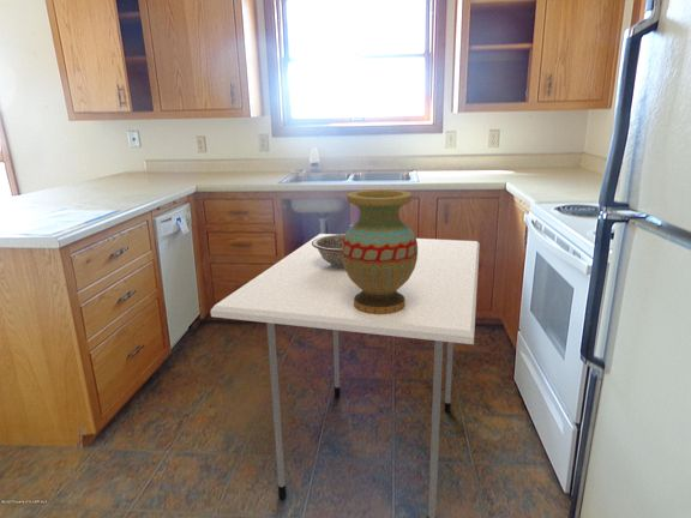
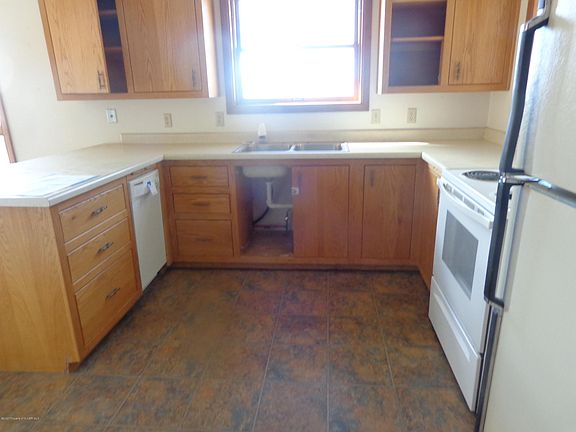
- dining table [210,233,481,518]
- decorative bowl [312,234,344,269]
- vase [342,188,417,314]
